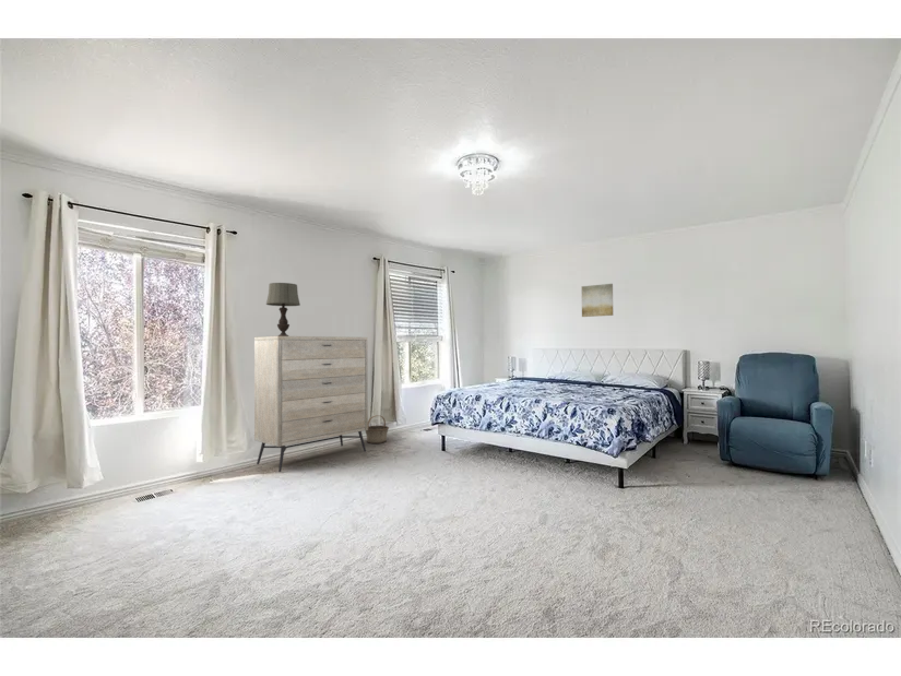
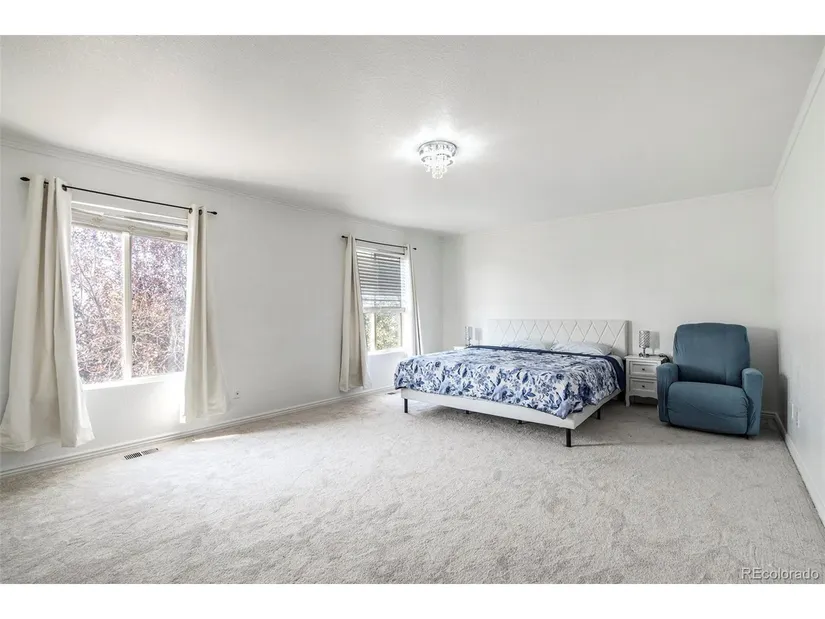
- table lamp [265,282,301,336]
- wall art [581,283,614,318]
- dresser [253,335,369,473]
- basket [364,414,390,444]
